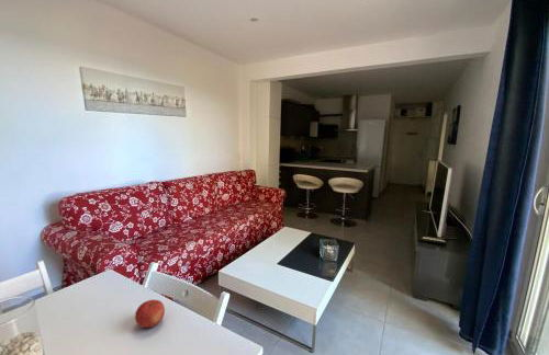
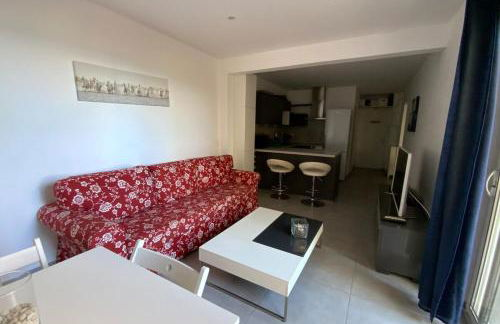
- fruit [134,299,166,329]
